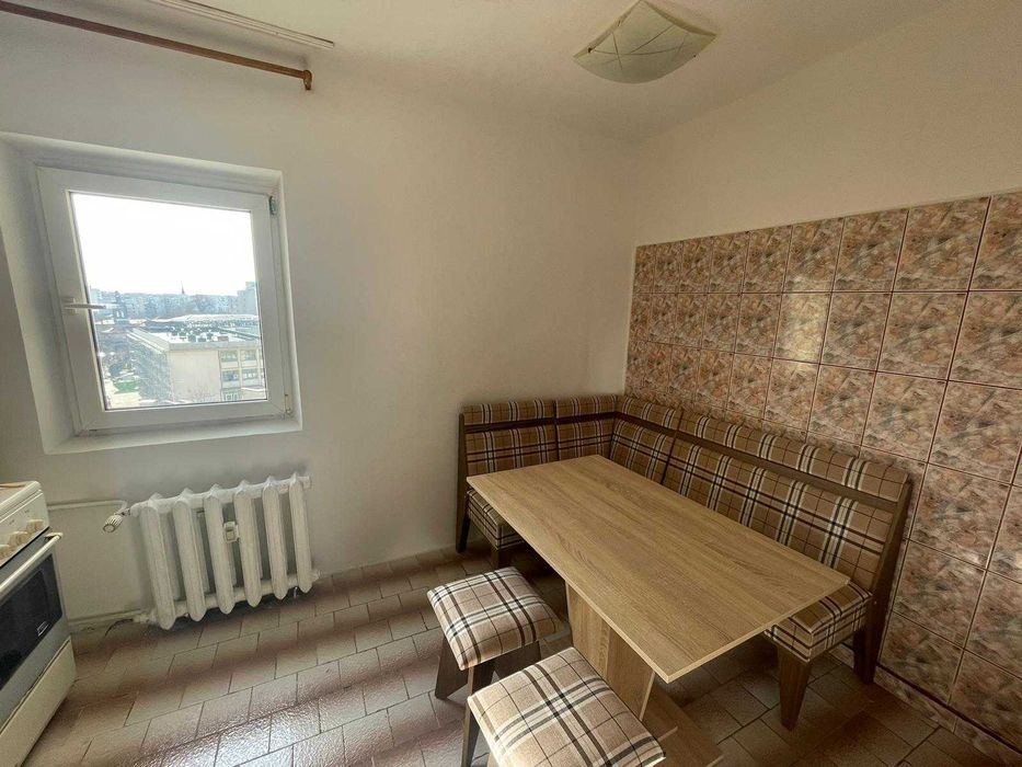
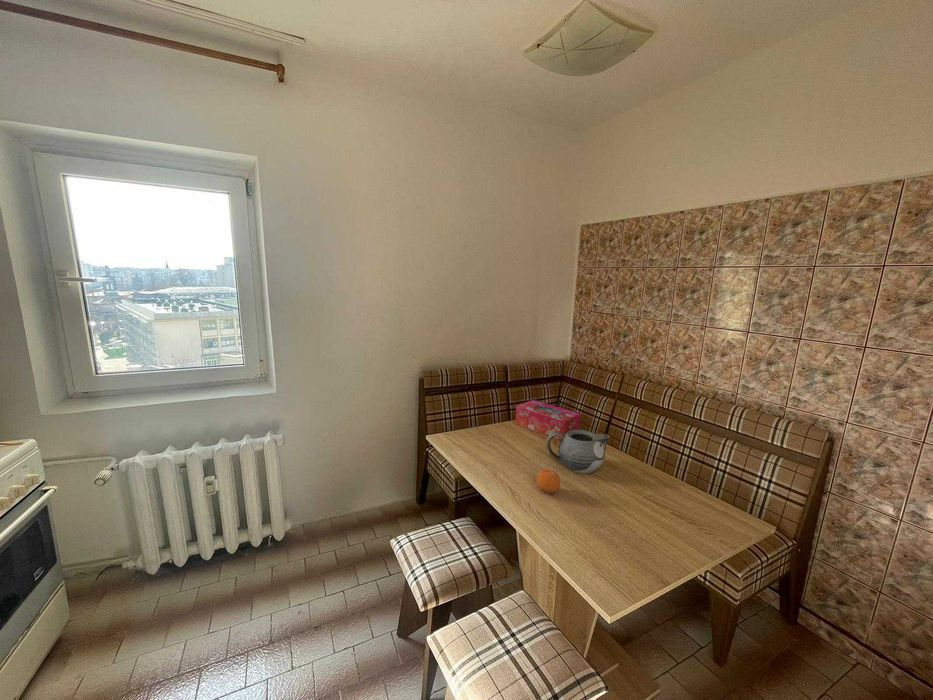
+ teapot [546,429,611,474]
+ fruit [535,468,561,495]
+ tissue box [514,399,582,441]
